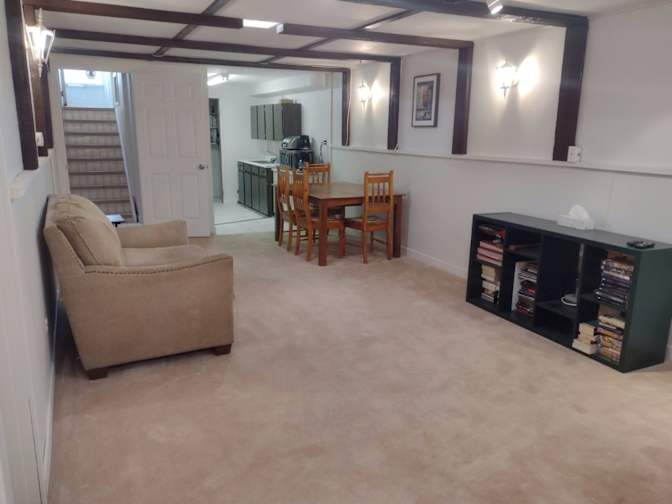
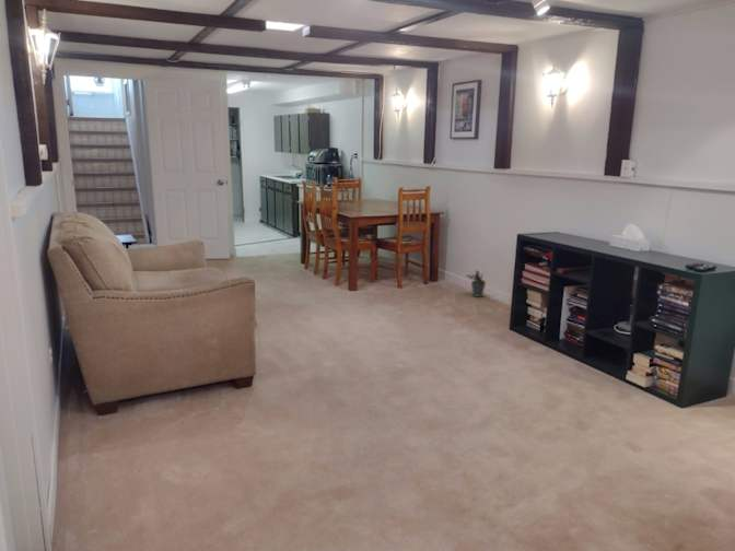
+ potted plant [466,269,487,298]
